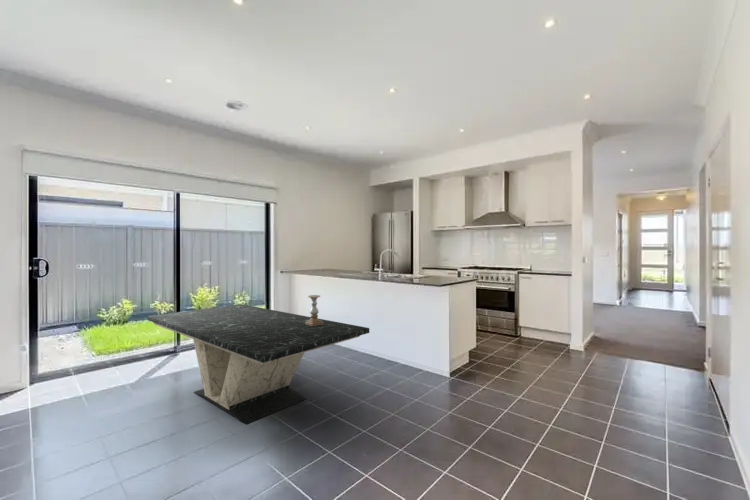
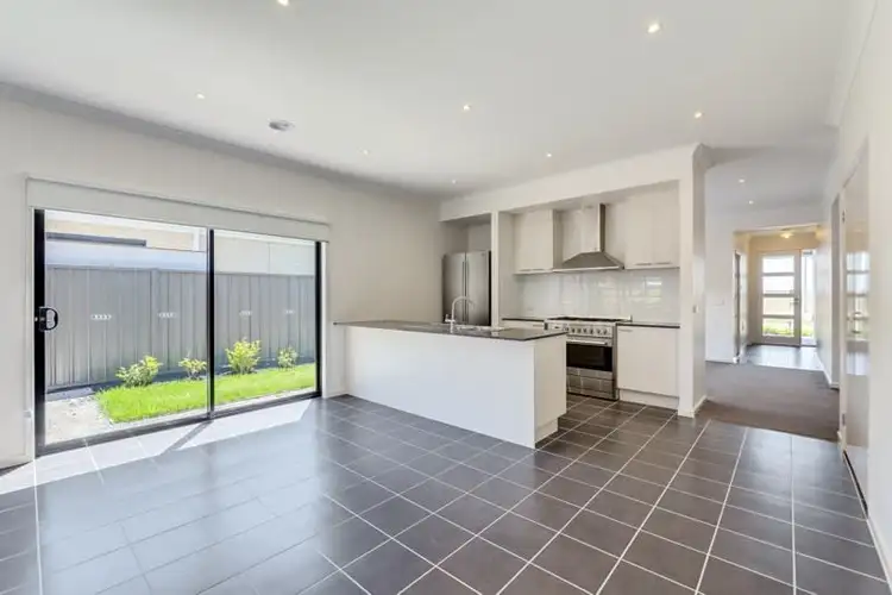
- candle holder [305,294,323,326]
- dining table [146,303,370,425]
